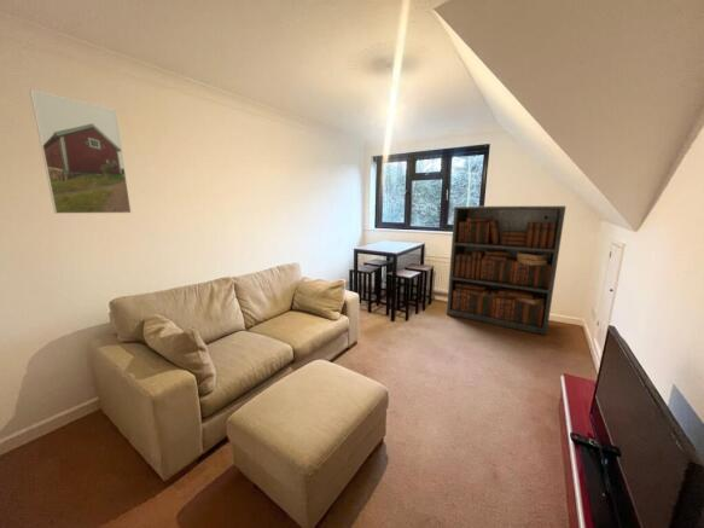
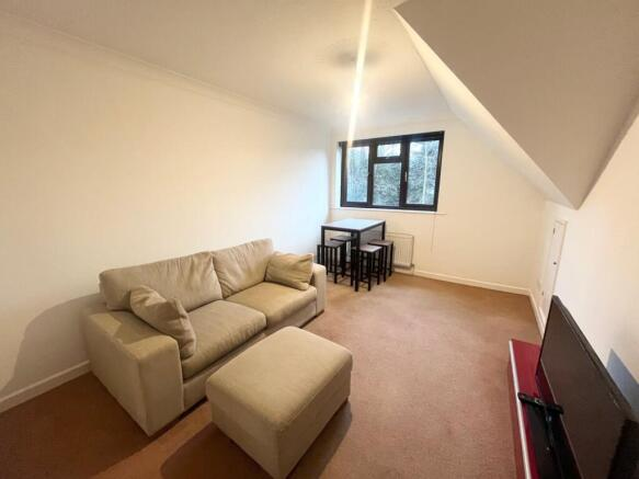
- bookcase [446,205,566,336]
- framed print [29,88,133,215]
